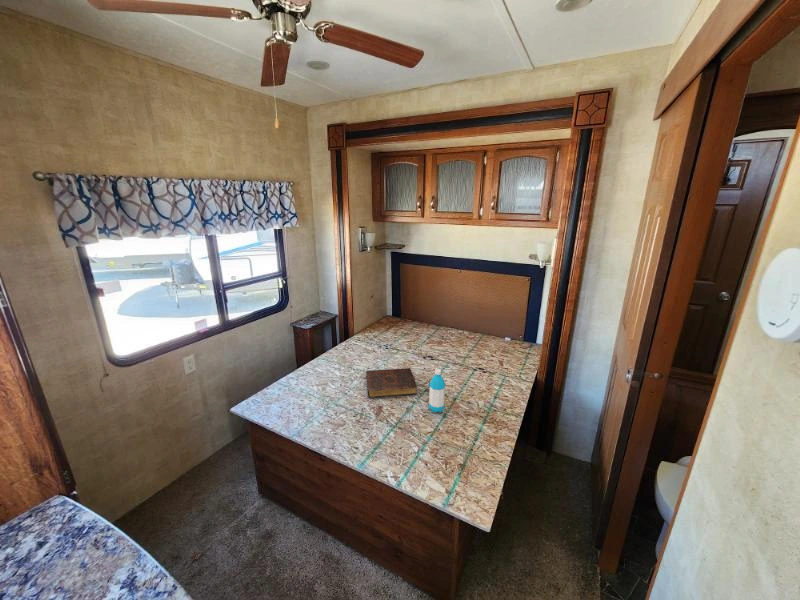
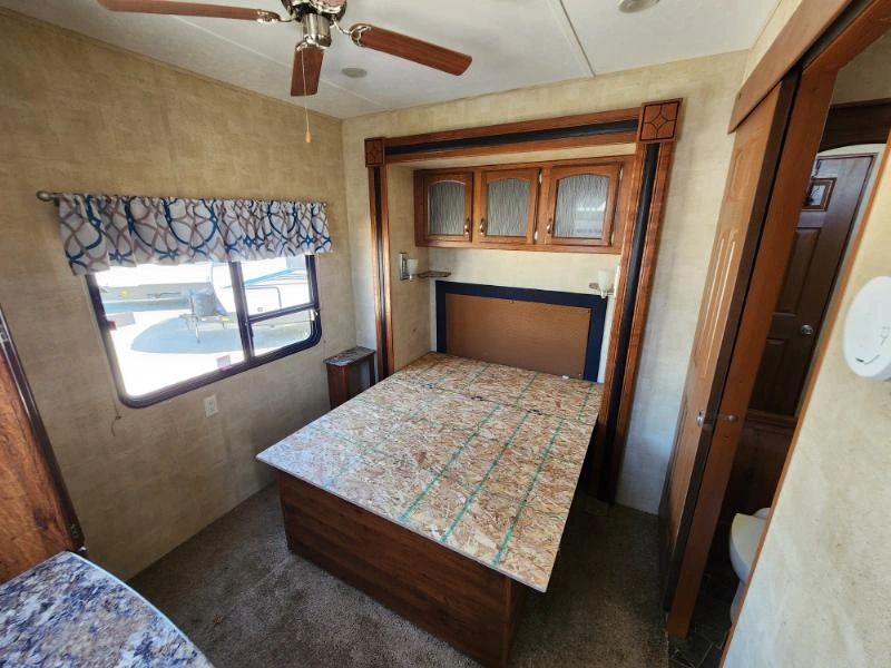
- book [365,367,418,399]
- water bottle [428,368,446,413]
